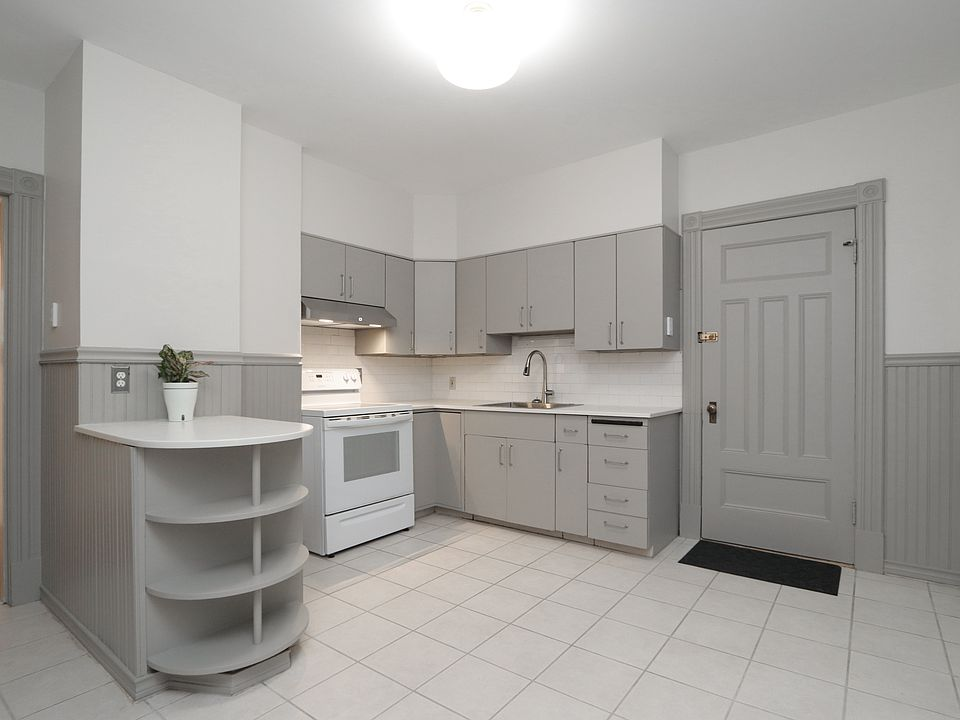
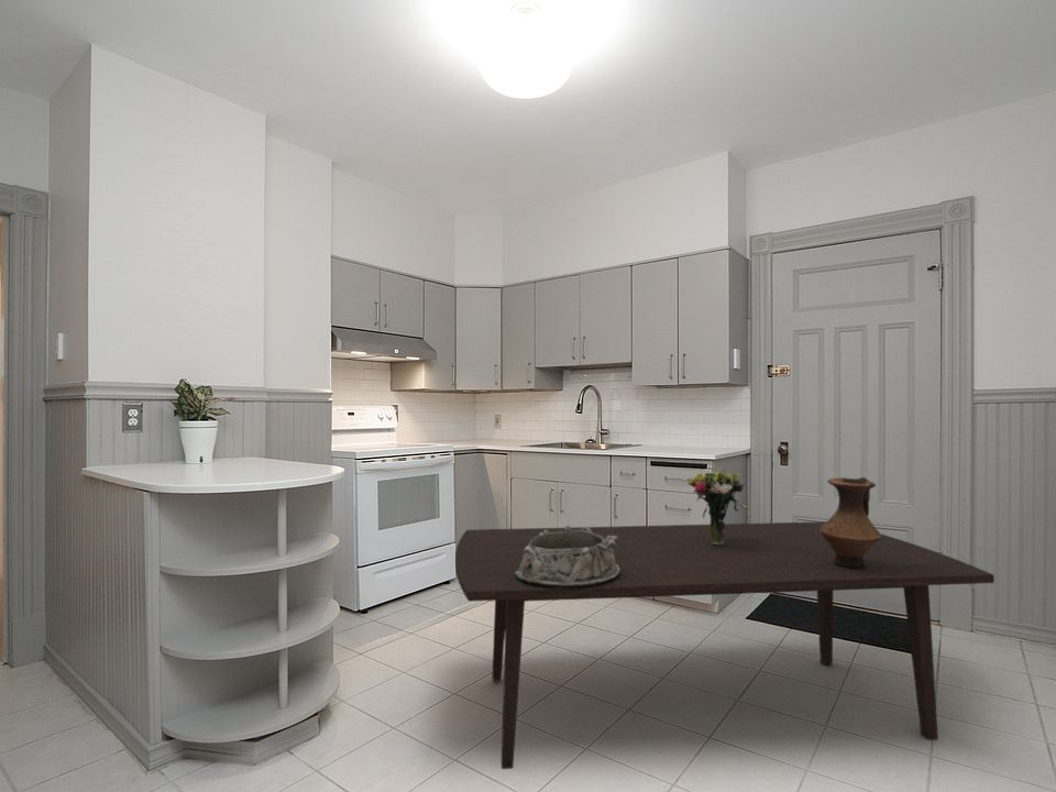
+ vase [820,476,882,569]
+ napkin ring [515,524,620,588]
+ bouquet [686,468,750,544]
+ dining table [454,520,996,770]
